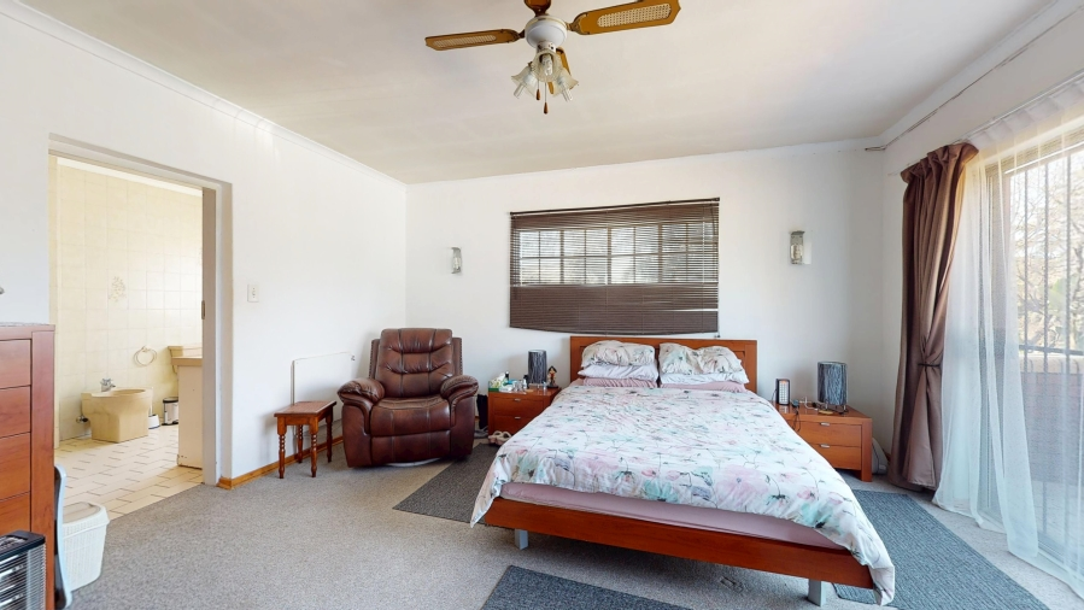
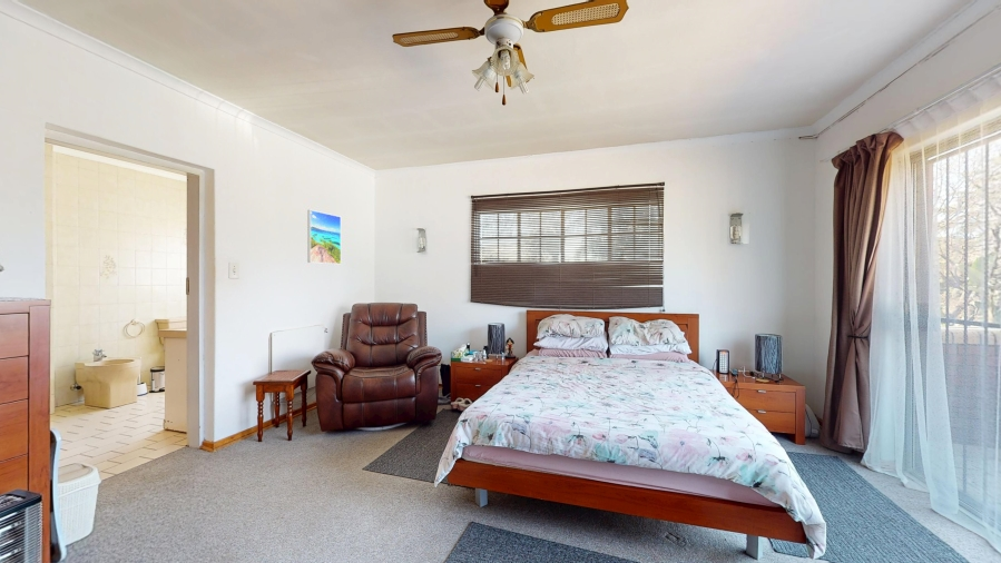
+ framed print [306,209,342,265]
